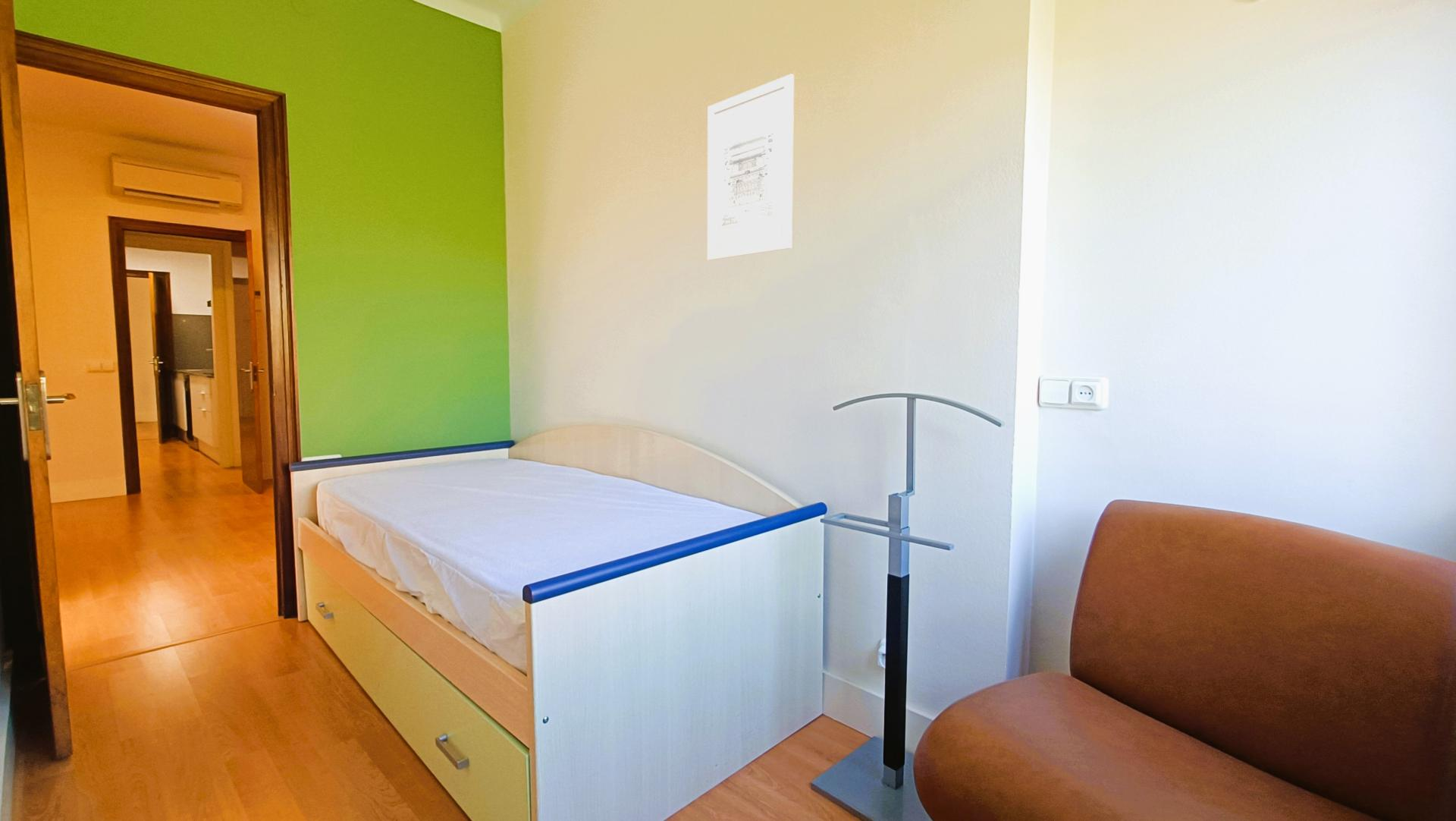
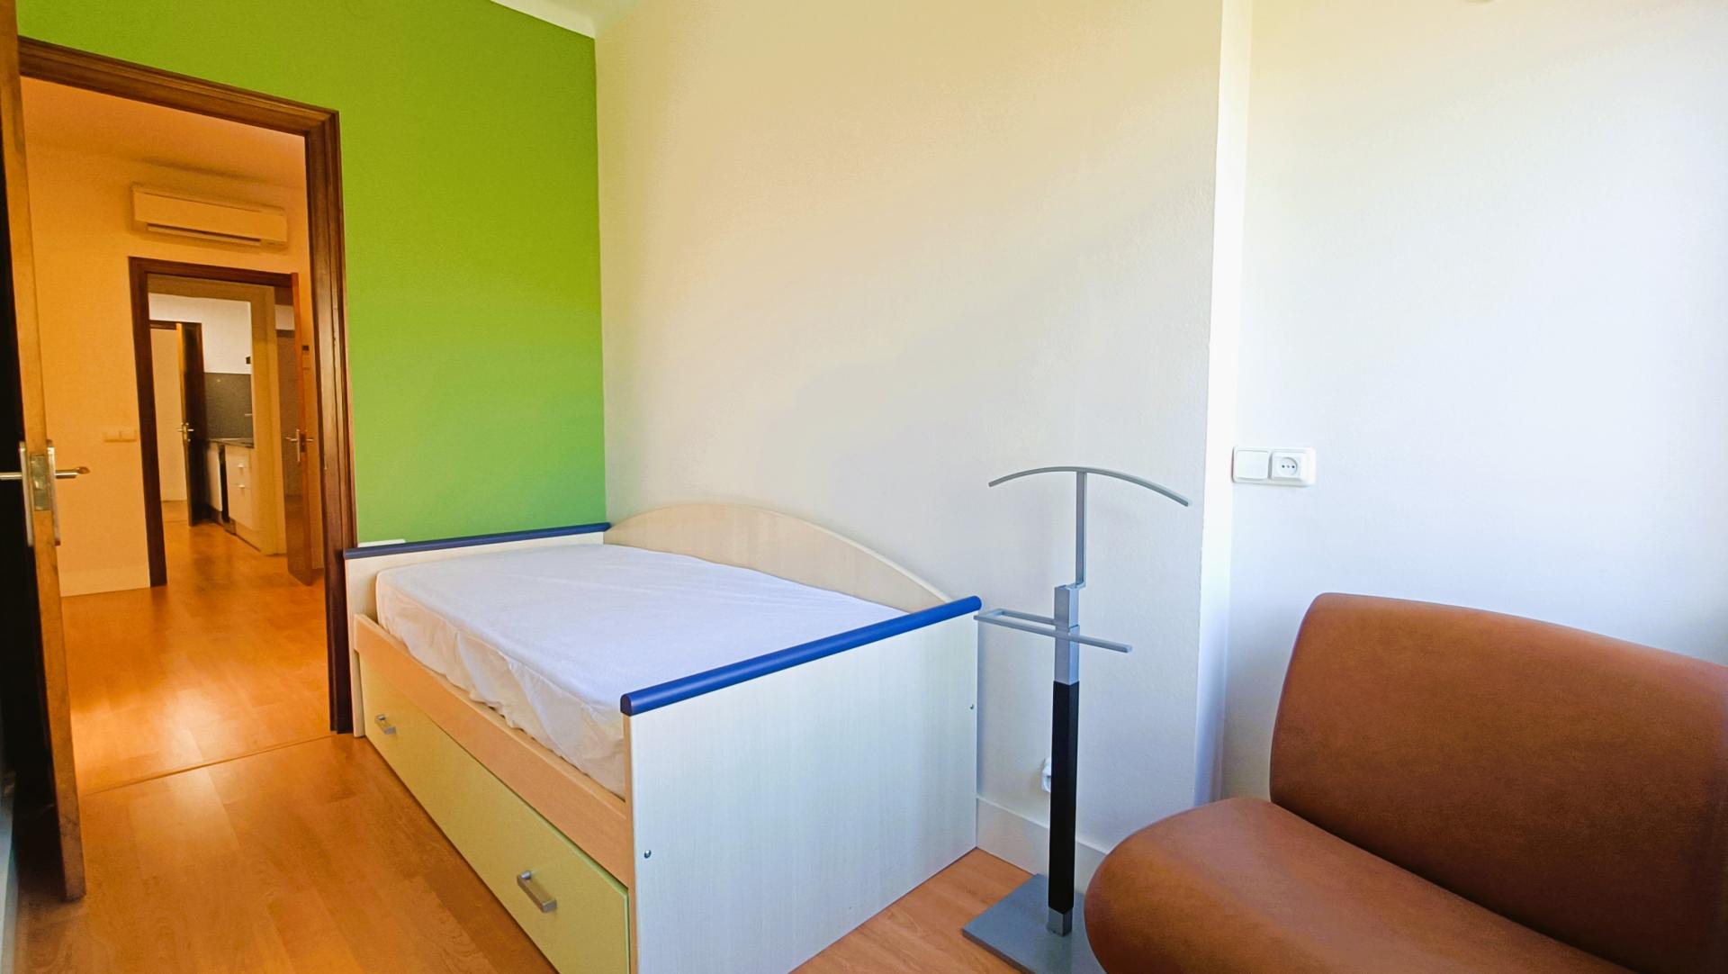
- wall art [707,73,795,261]
